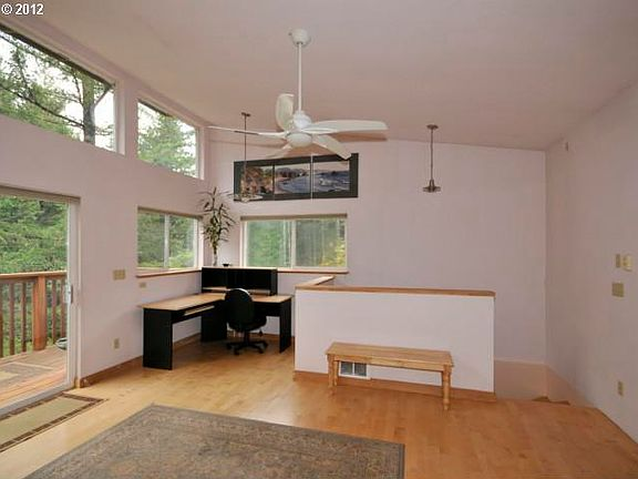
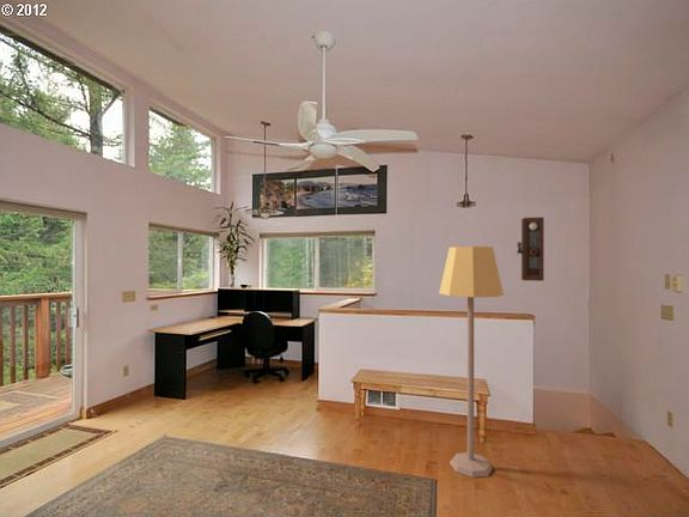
+ pendulum clock [516,217,545,282]
+ lamp [438,245,505,479]
